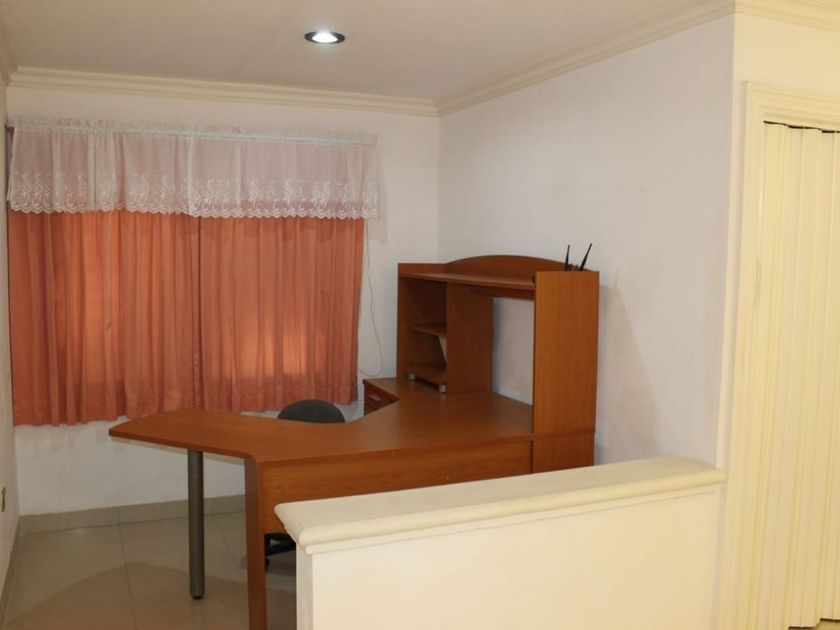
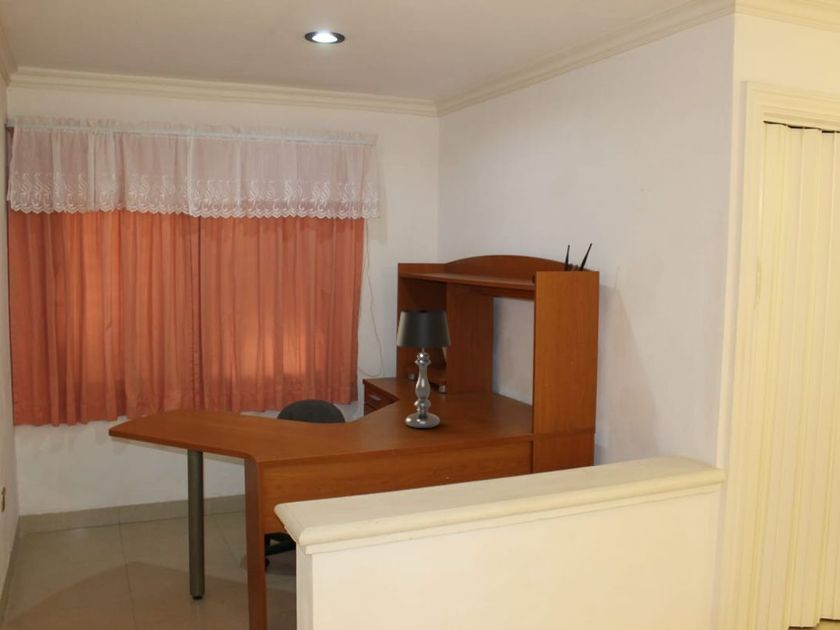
+ table lamp [394,309,452,429]
